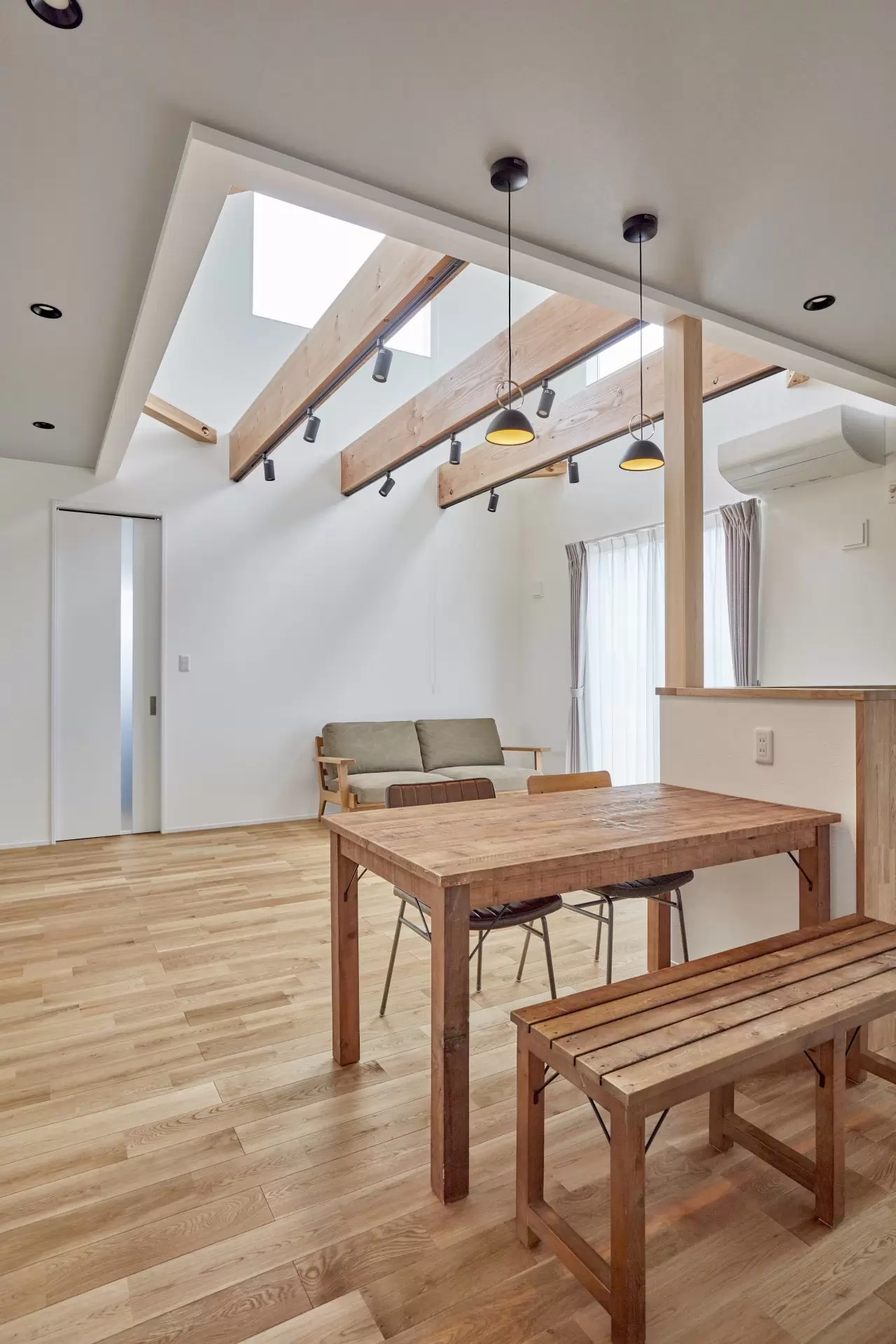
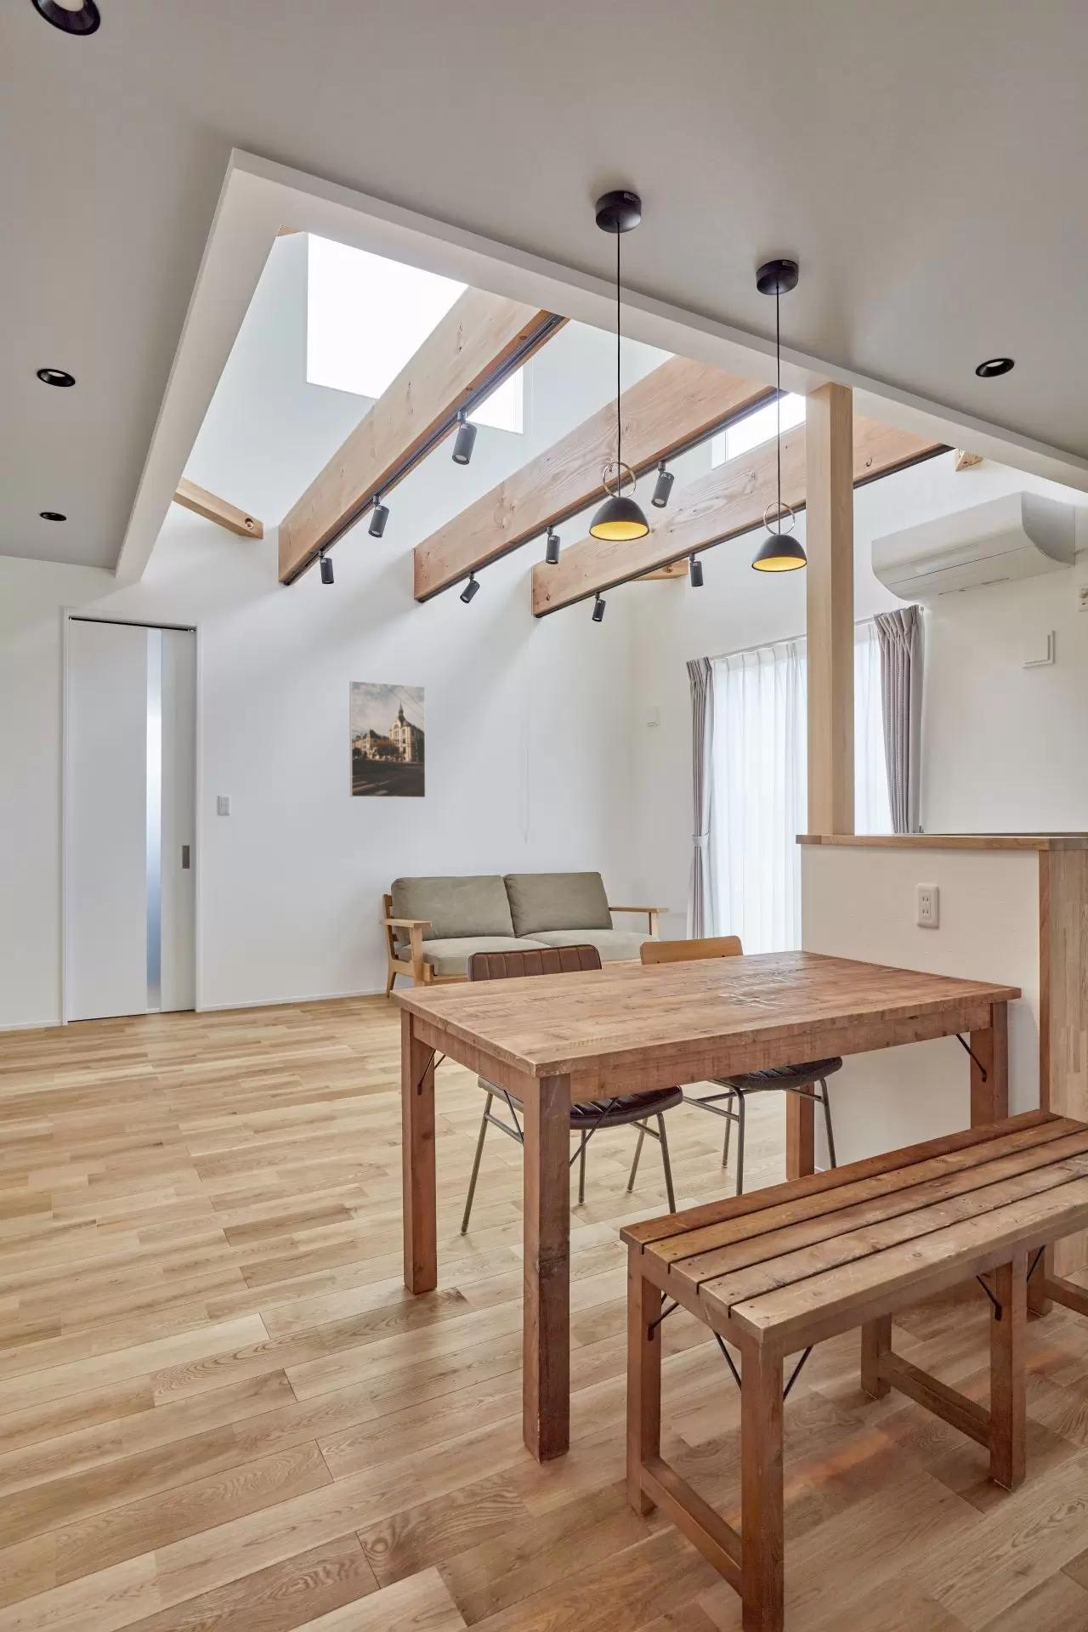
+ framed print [350,680,426,799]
